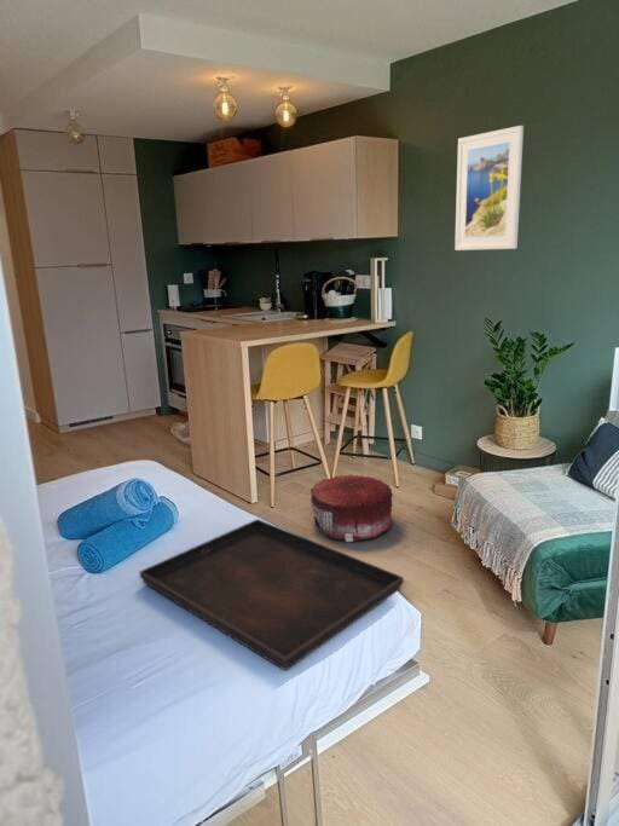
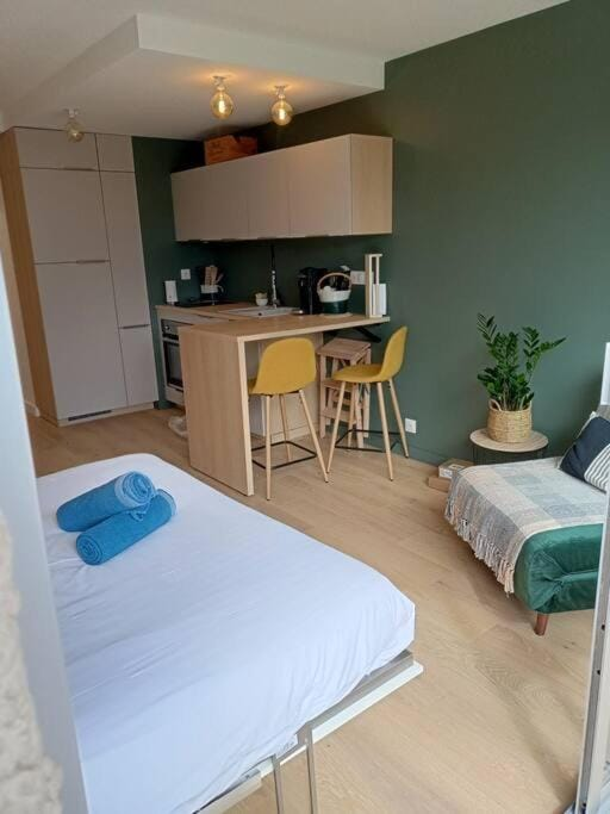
- pouf [310,474,394,543]
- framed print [453,125,525,252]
- serving tray [138,518,405,671]
